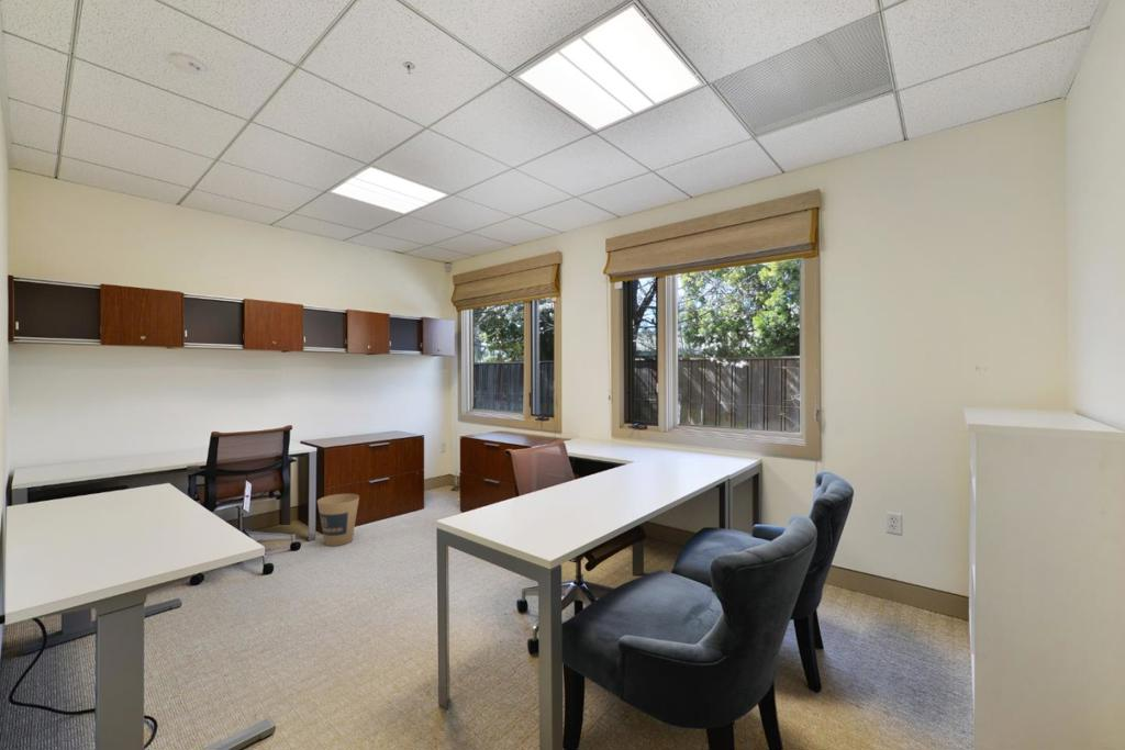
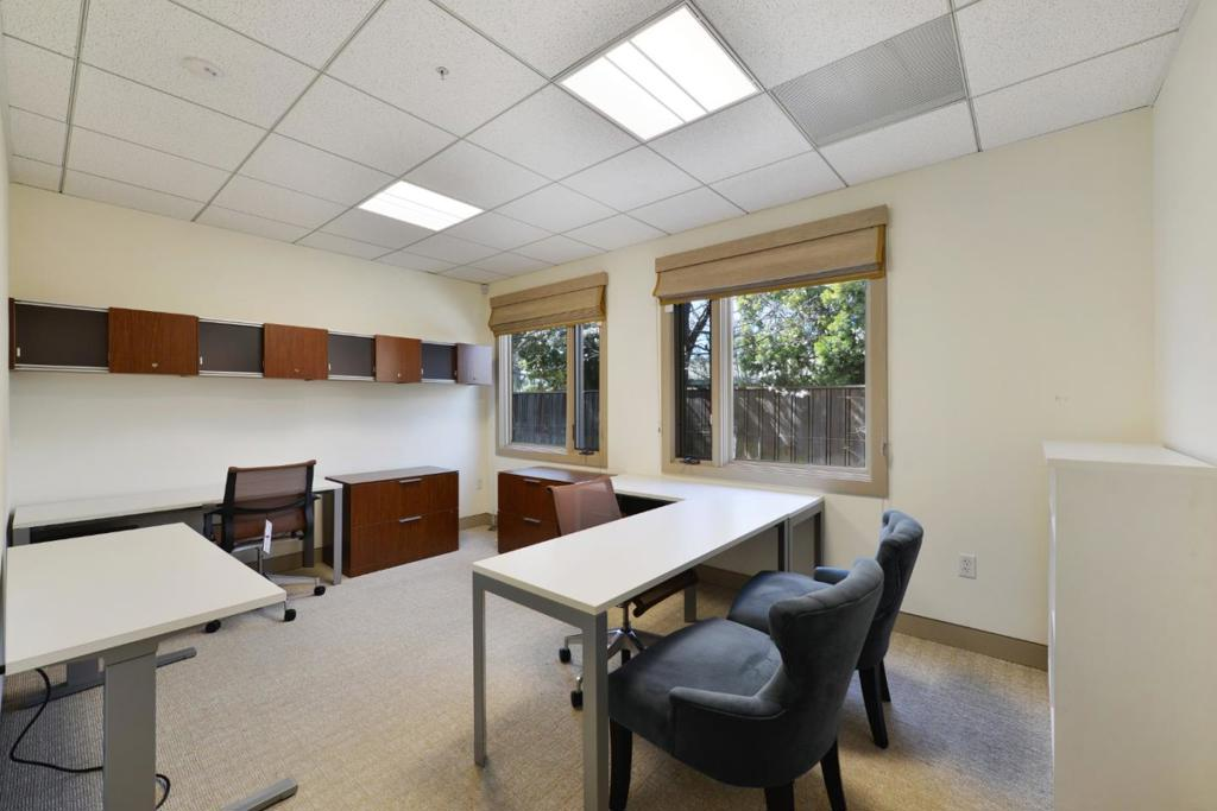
- trash can [316,493,360,547]
